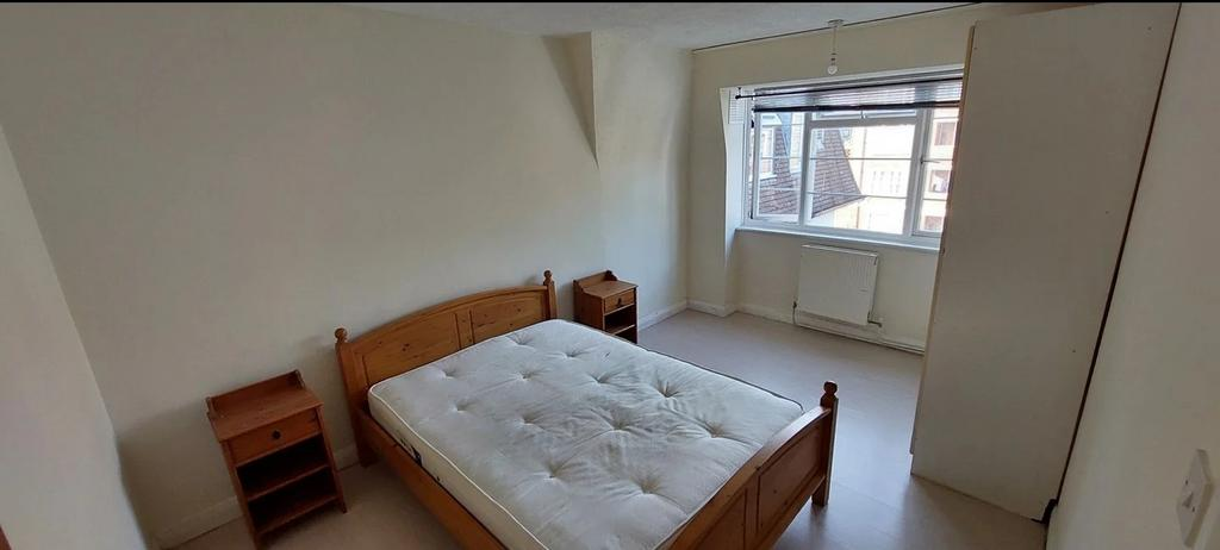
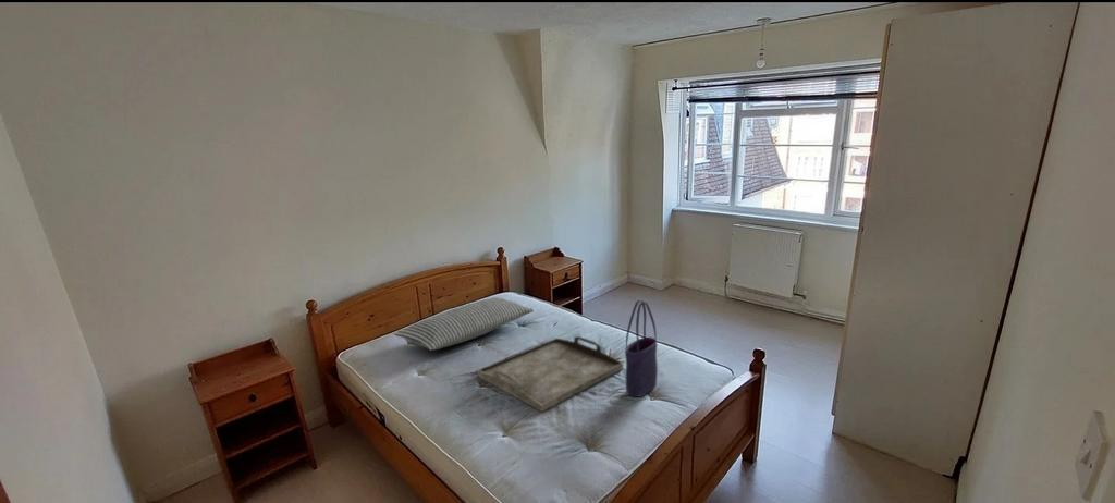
+ tote bag [624,299,659,398]
+ serving tray [476,335,624,413]
+ pillow [393,296,535,352]
